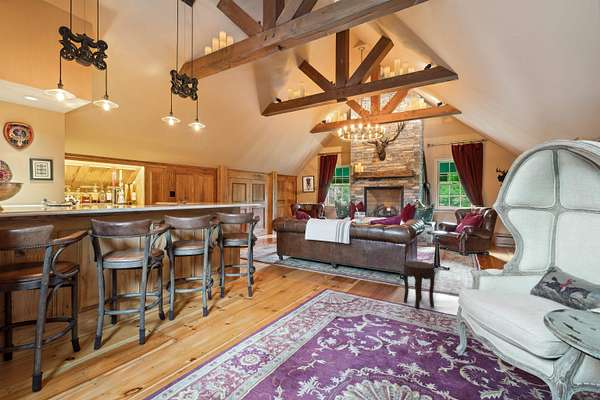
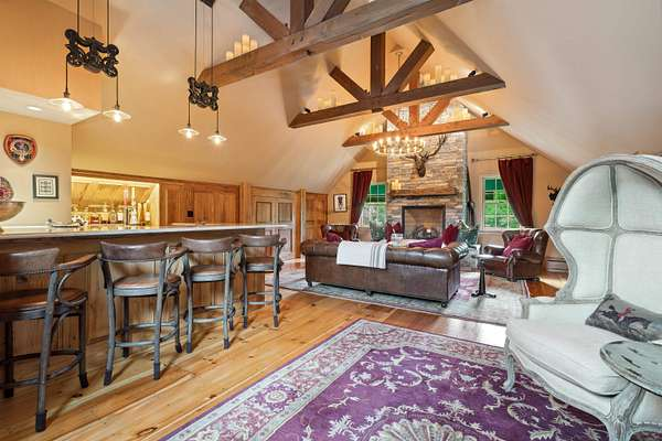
- side table [403,260,436,310]
